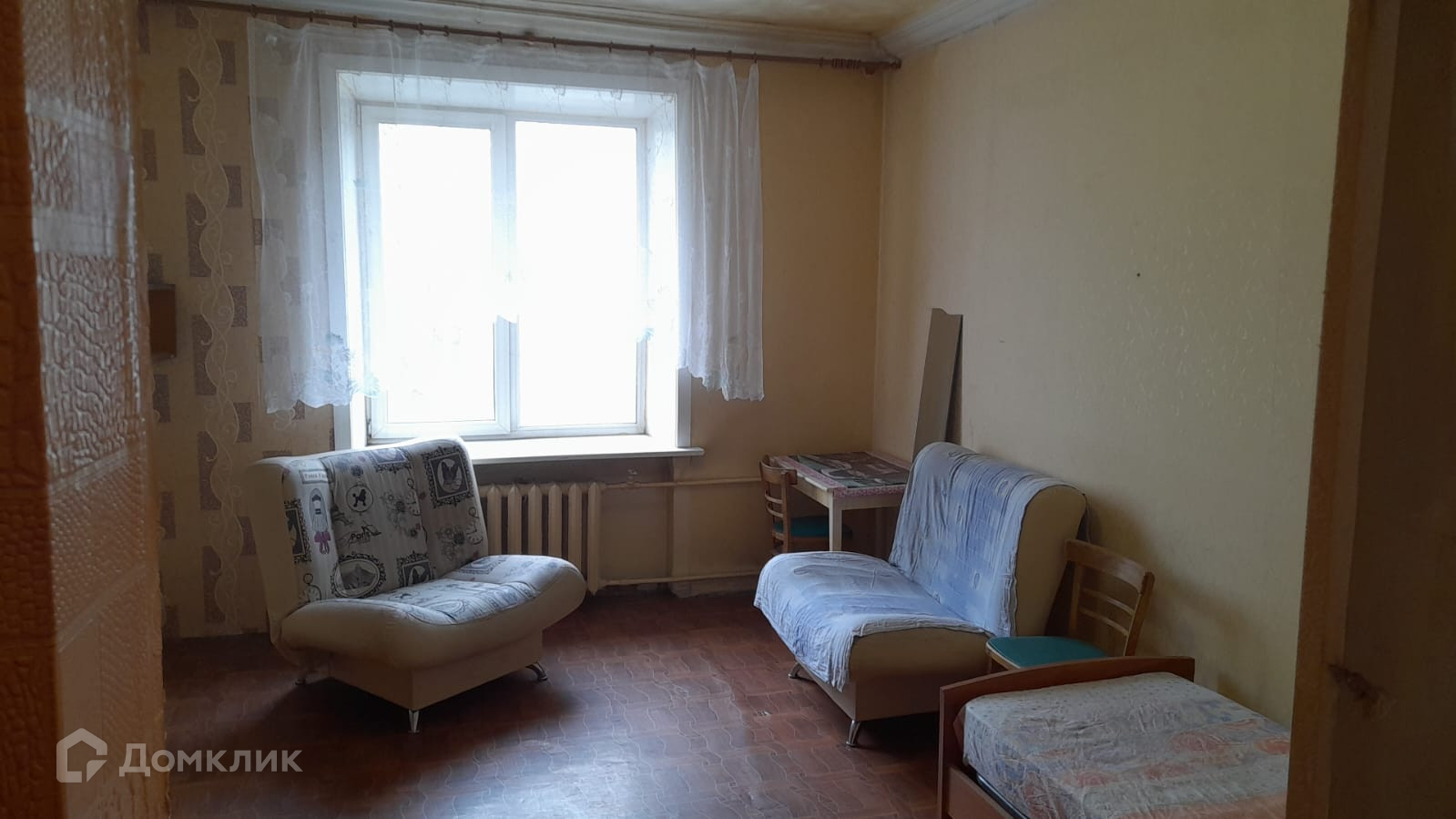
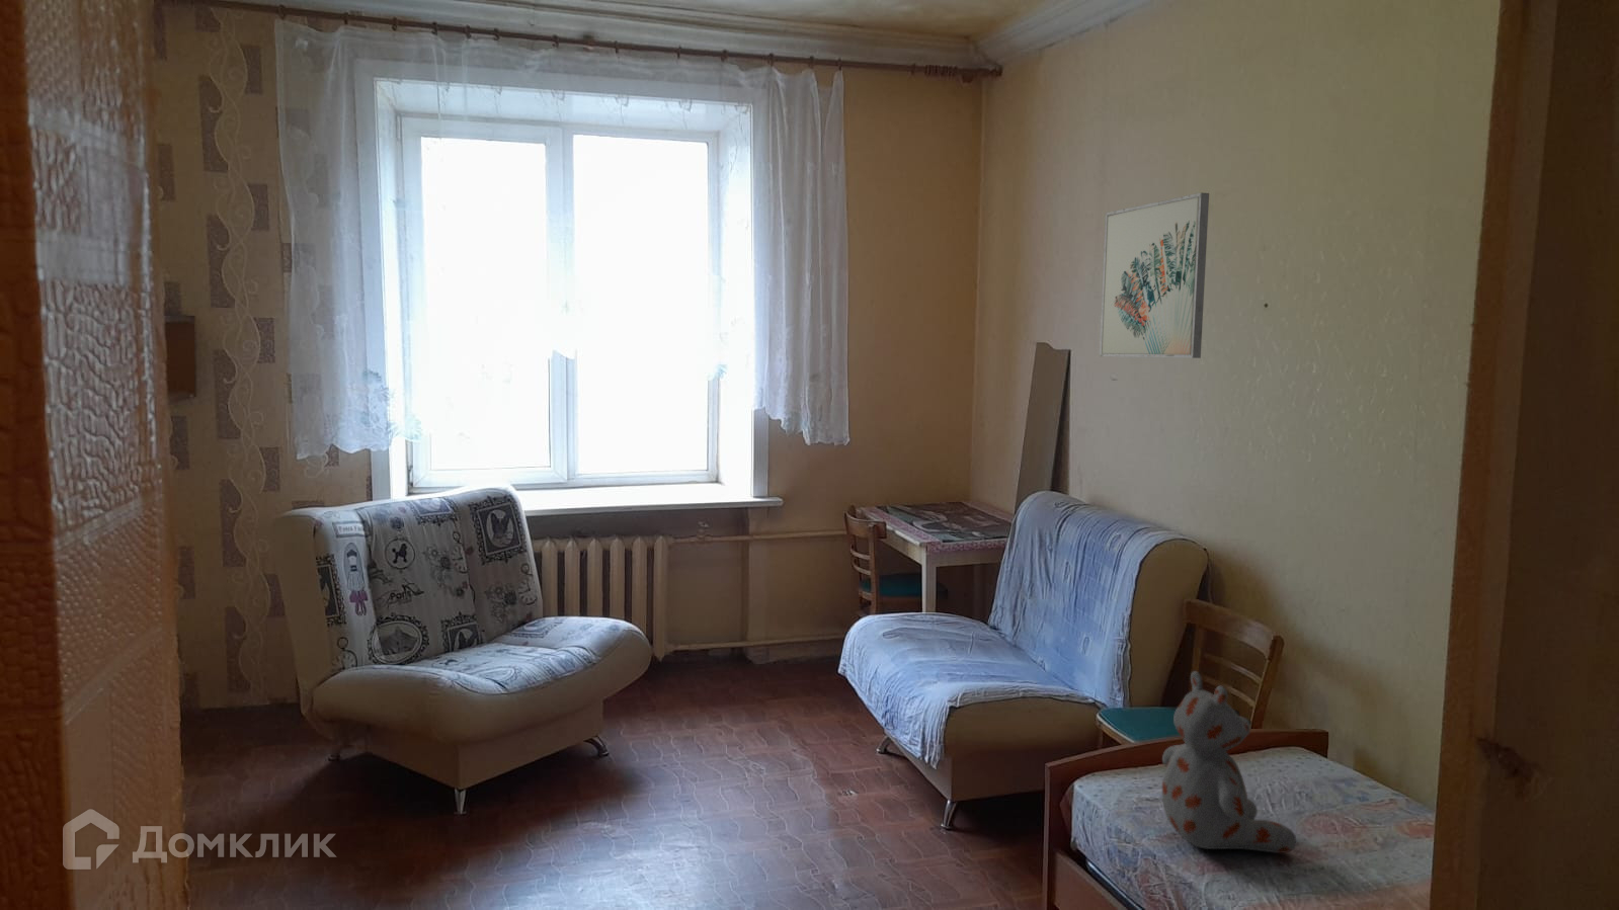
+ wall art [1099,191,1210,359]
+ stuffed bear [1161,670,1297,854]
